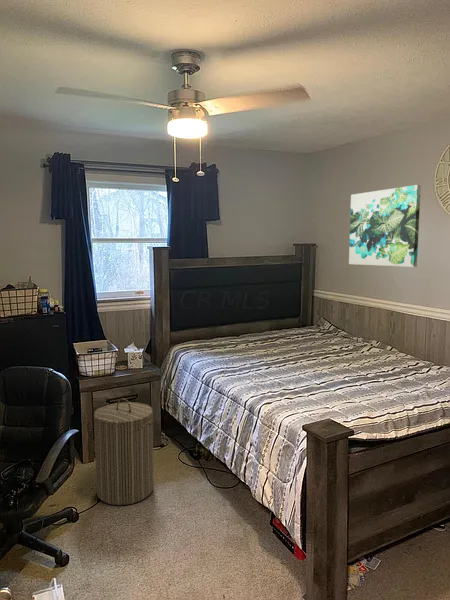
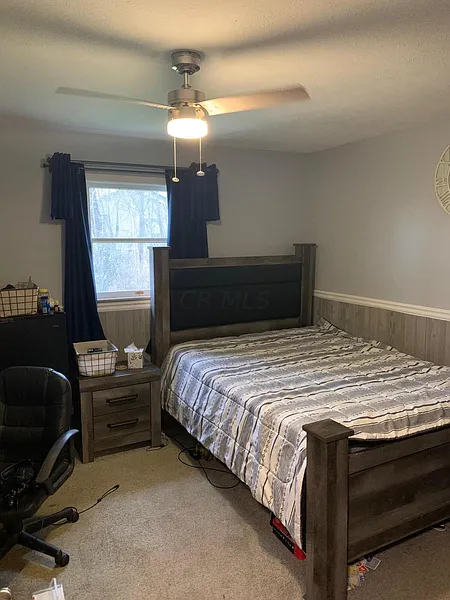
- wall art [348,184,422,268]
- laundry hamper [93,397,155,506]
